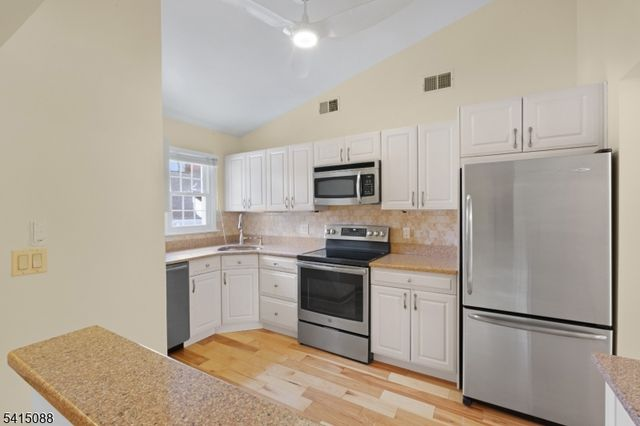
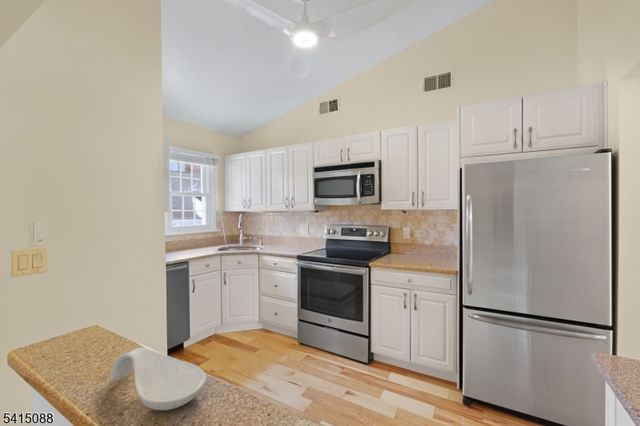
+ spoon rest [108,347,207,411]
